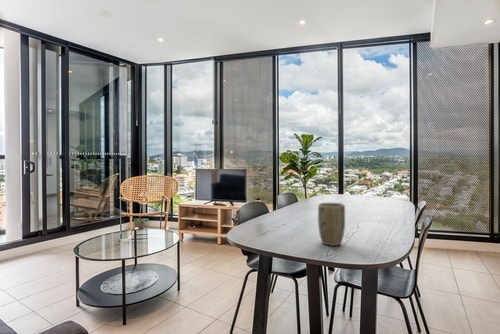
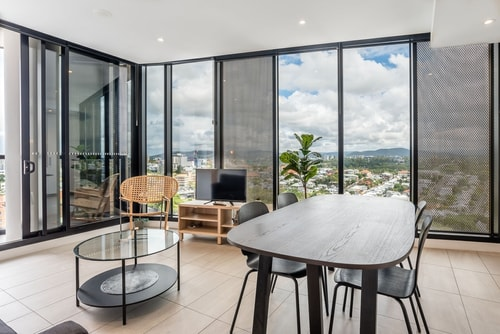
- plant pot [317,202,346,247]
